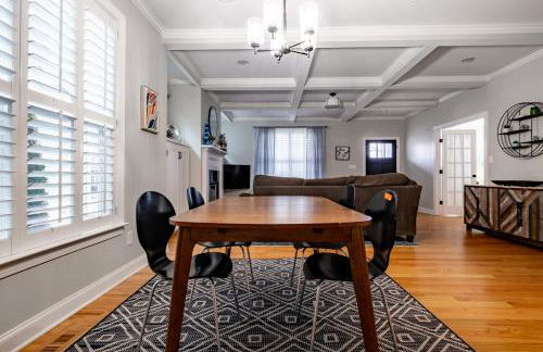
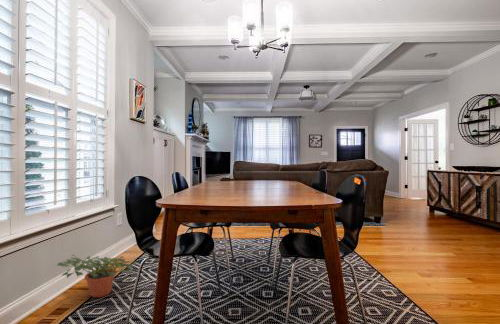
+ potted plant [56,254,140,298]
